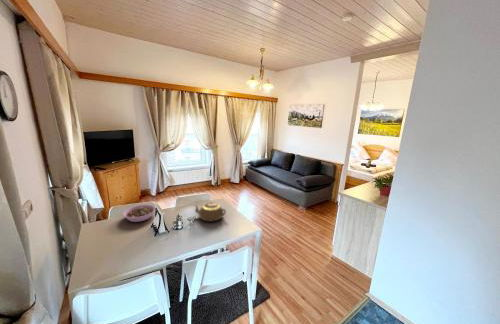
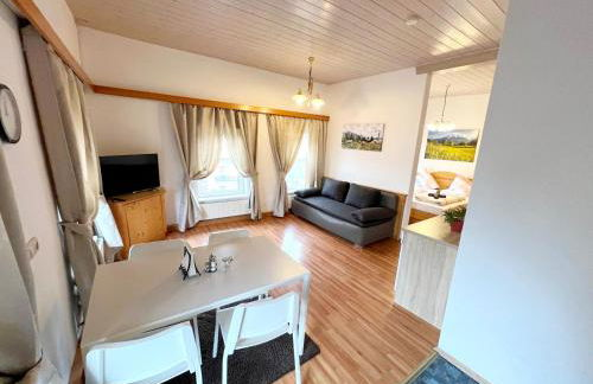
- teapot [193,202,227,223]
- bowl [122,204,156,223]
